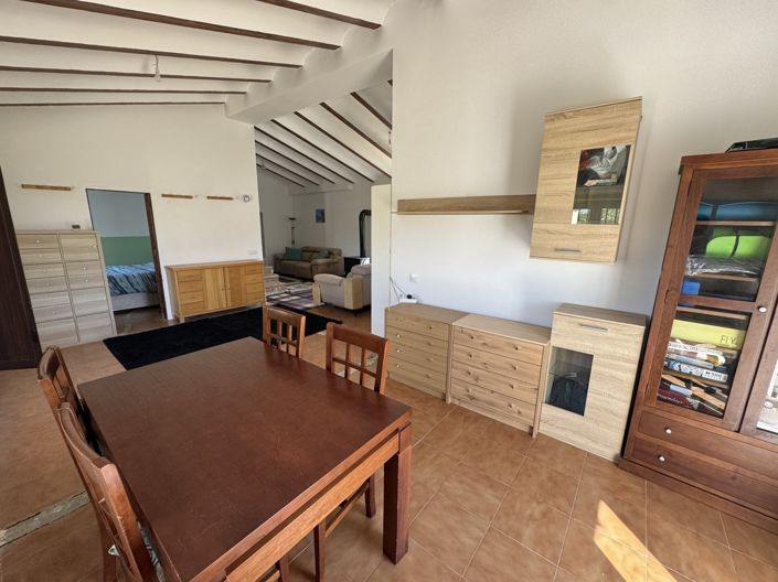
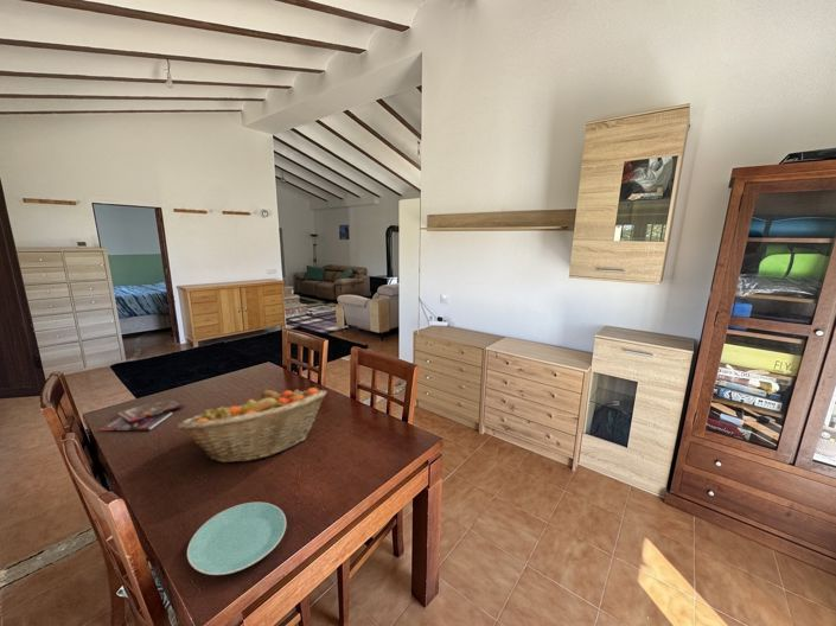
+ plate [186,502,287,576]
+ booklet [98,398,185,432]
+ fruit basket [177,387,328,464]
